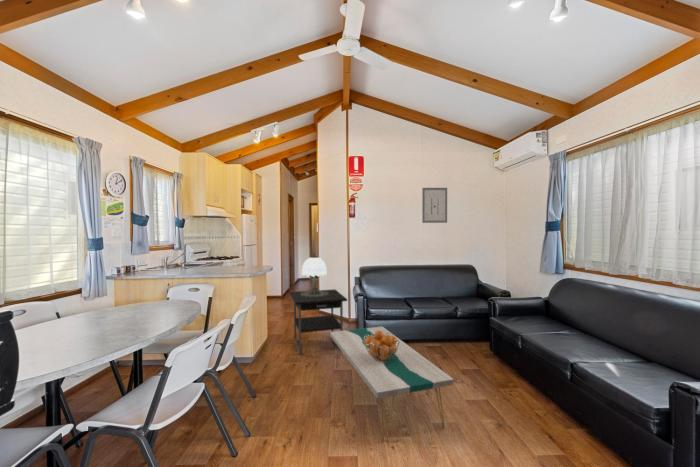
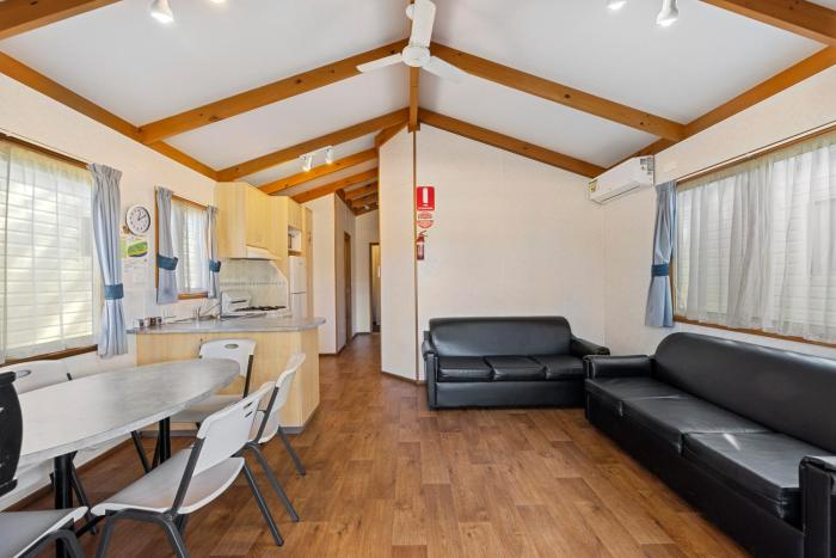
- fruit basket [364,331,400,362]
- coffee table [329,325,455,443]
- nightstand [289,288,348,356]
- table lamp [301,252,334,297]
- wall art [421,187,448,224]
